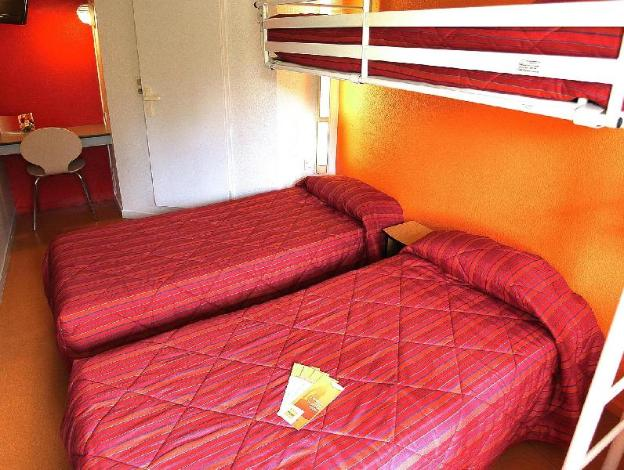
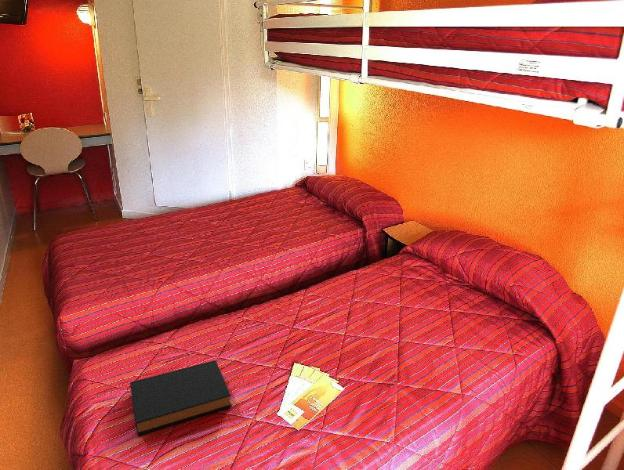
+ hardback book [129,359,233,436]
